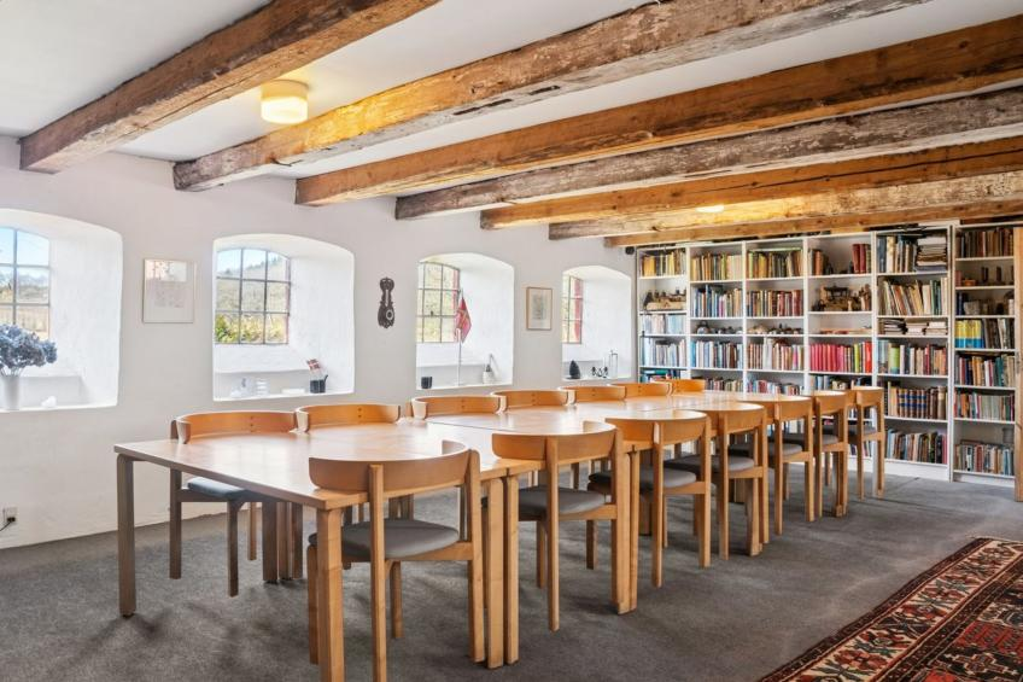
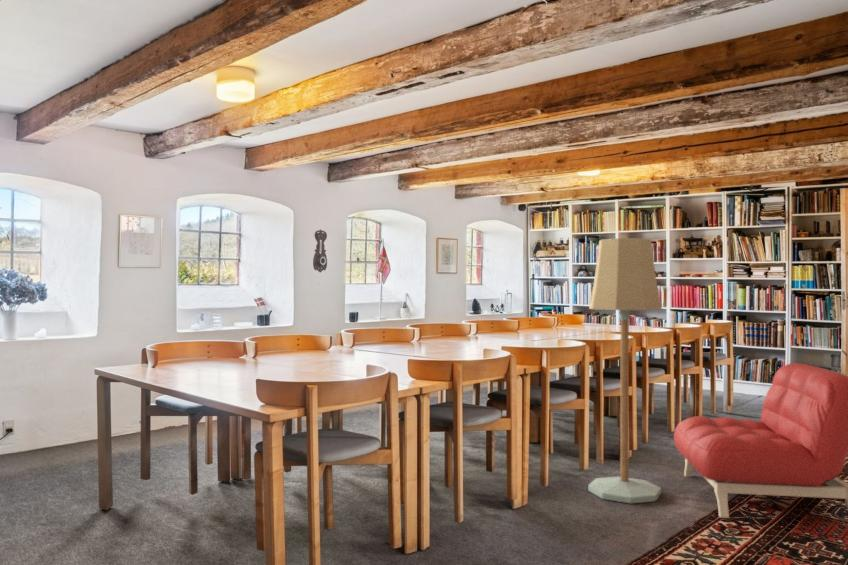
+ floor lamp [587,237,663,504]
+ armchair [673,362,848,519]
